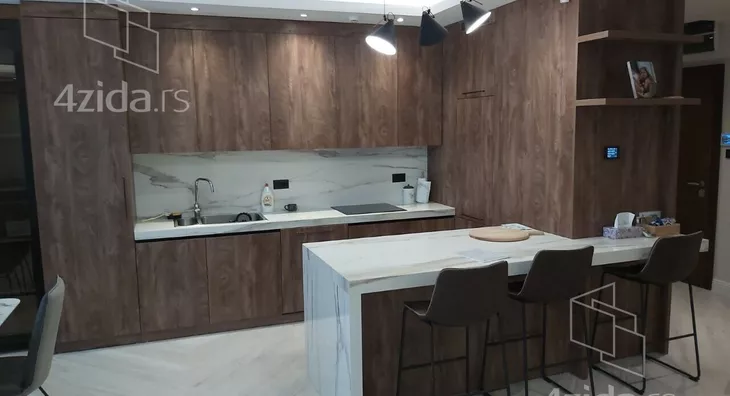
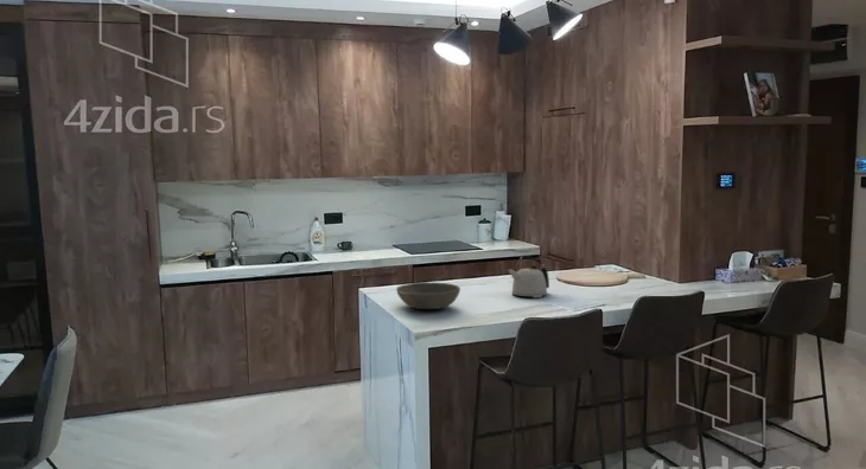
+ kettle [507,255,550,298]
+ bowl [395,281,461,310]
